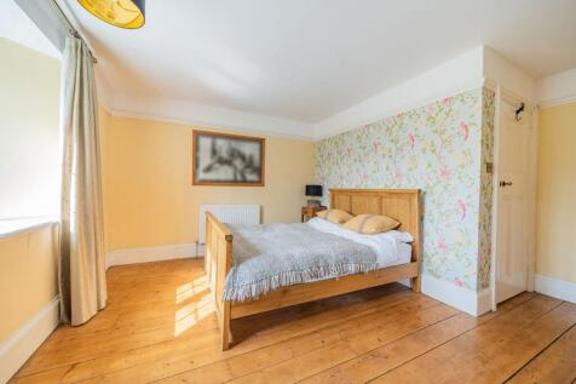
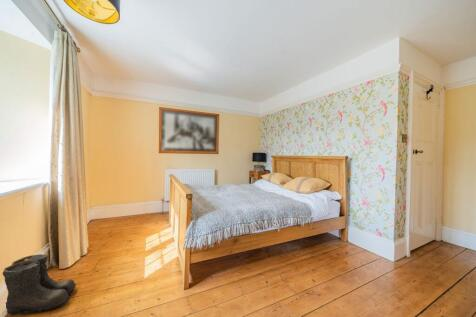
+ boots [2,253,77,316]
